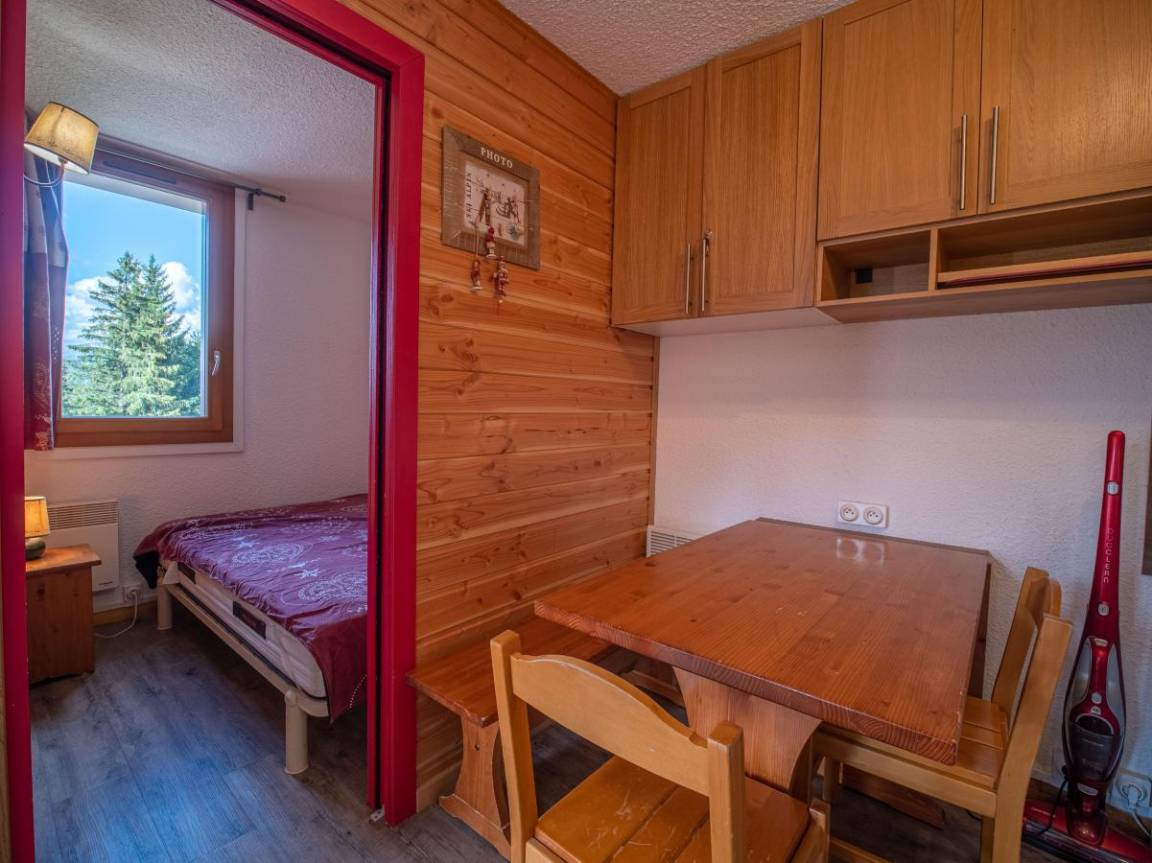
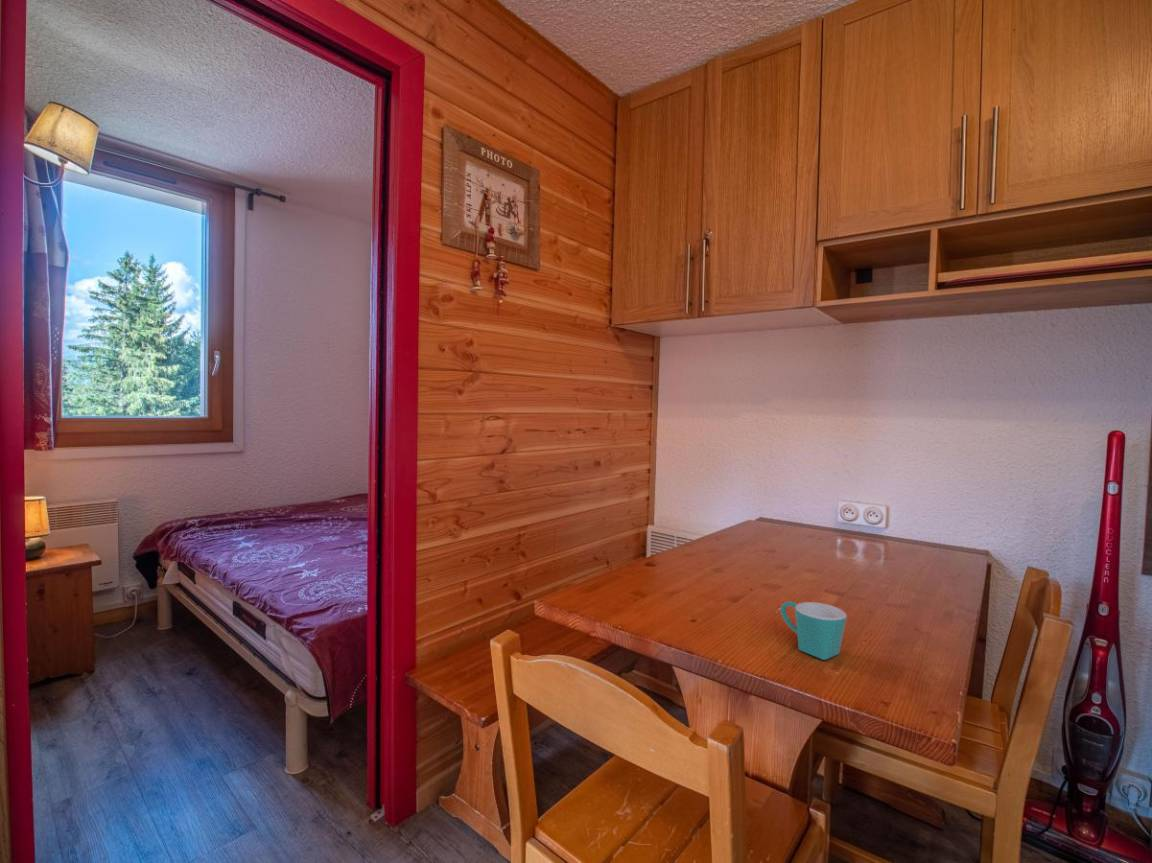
+ mug [780,601,848,661]
